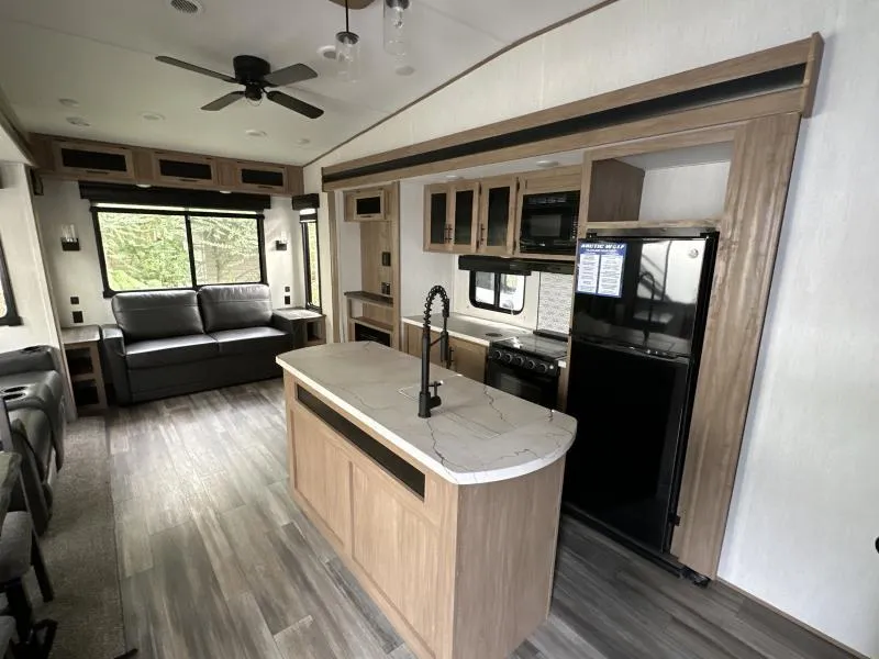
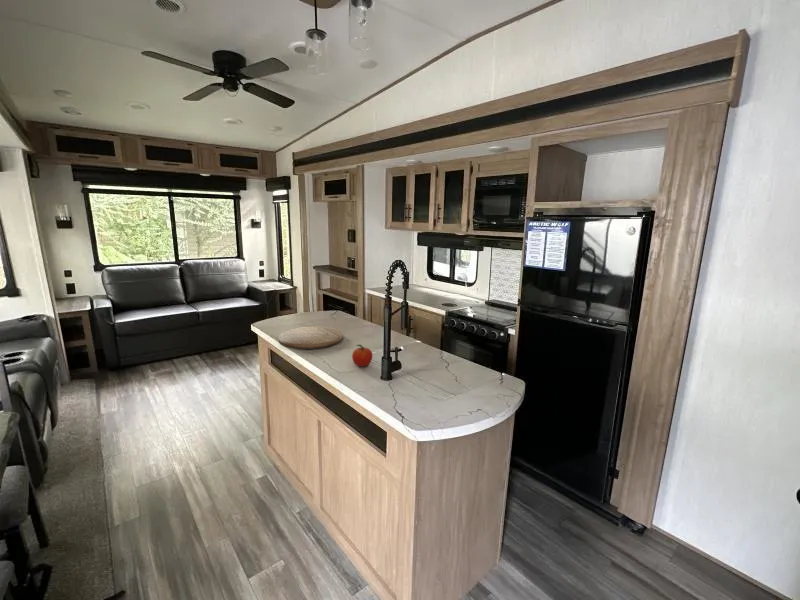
+ fruit [351,344,374,368]
+ cutting board [278,326,344,350]
